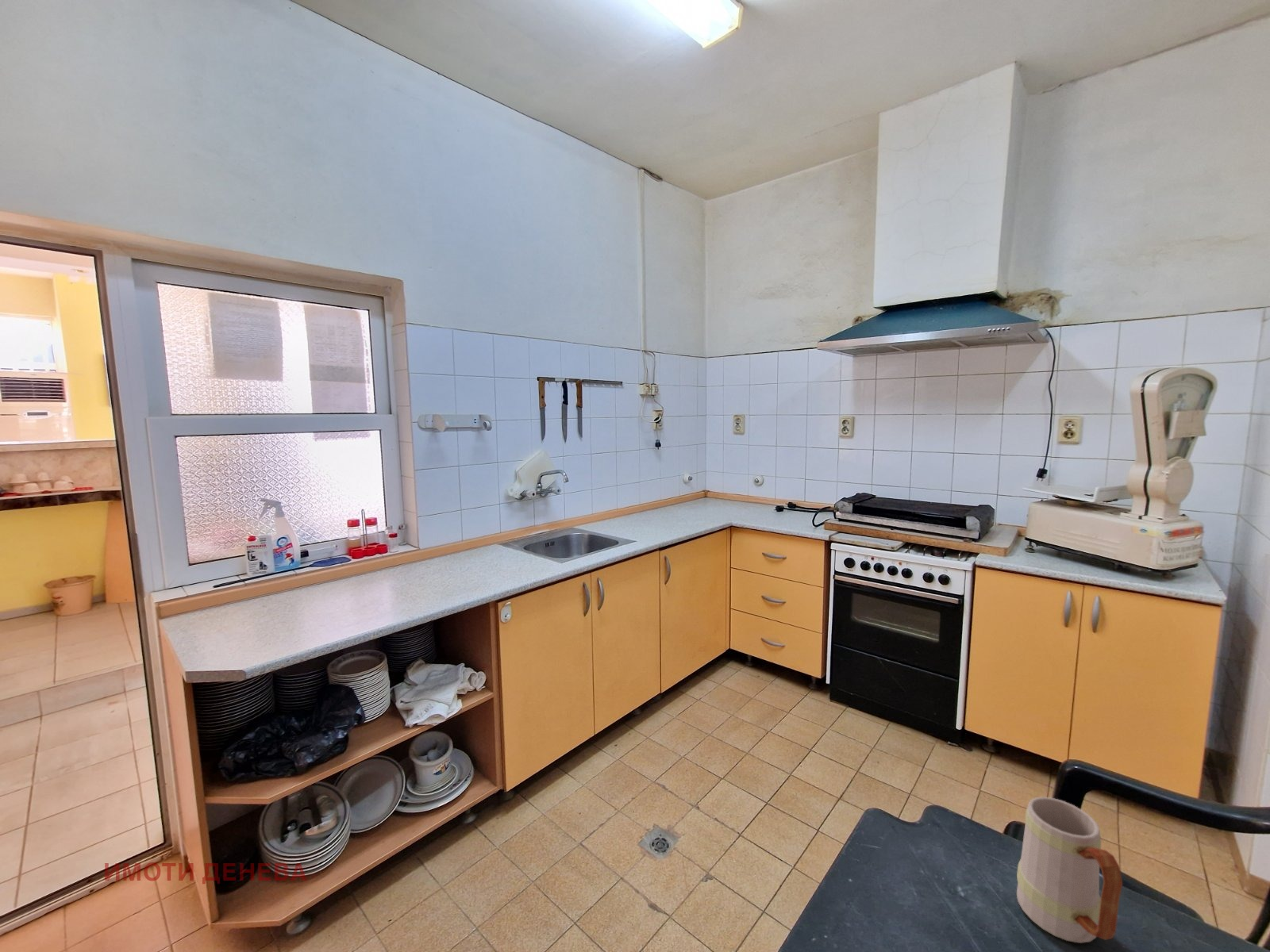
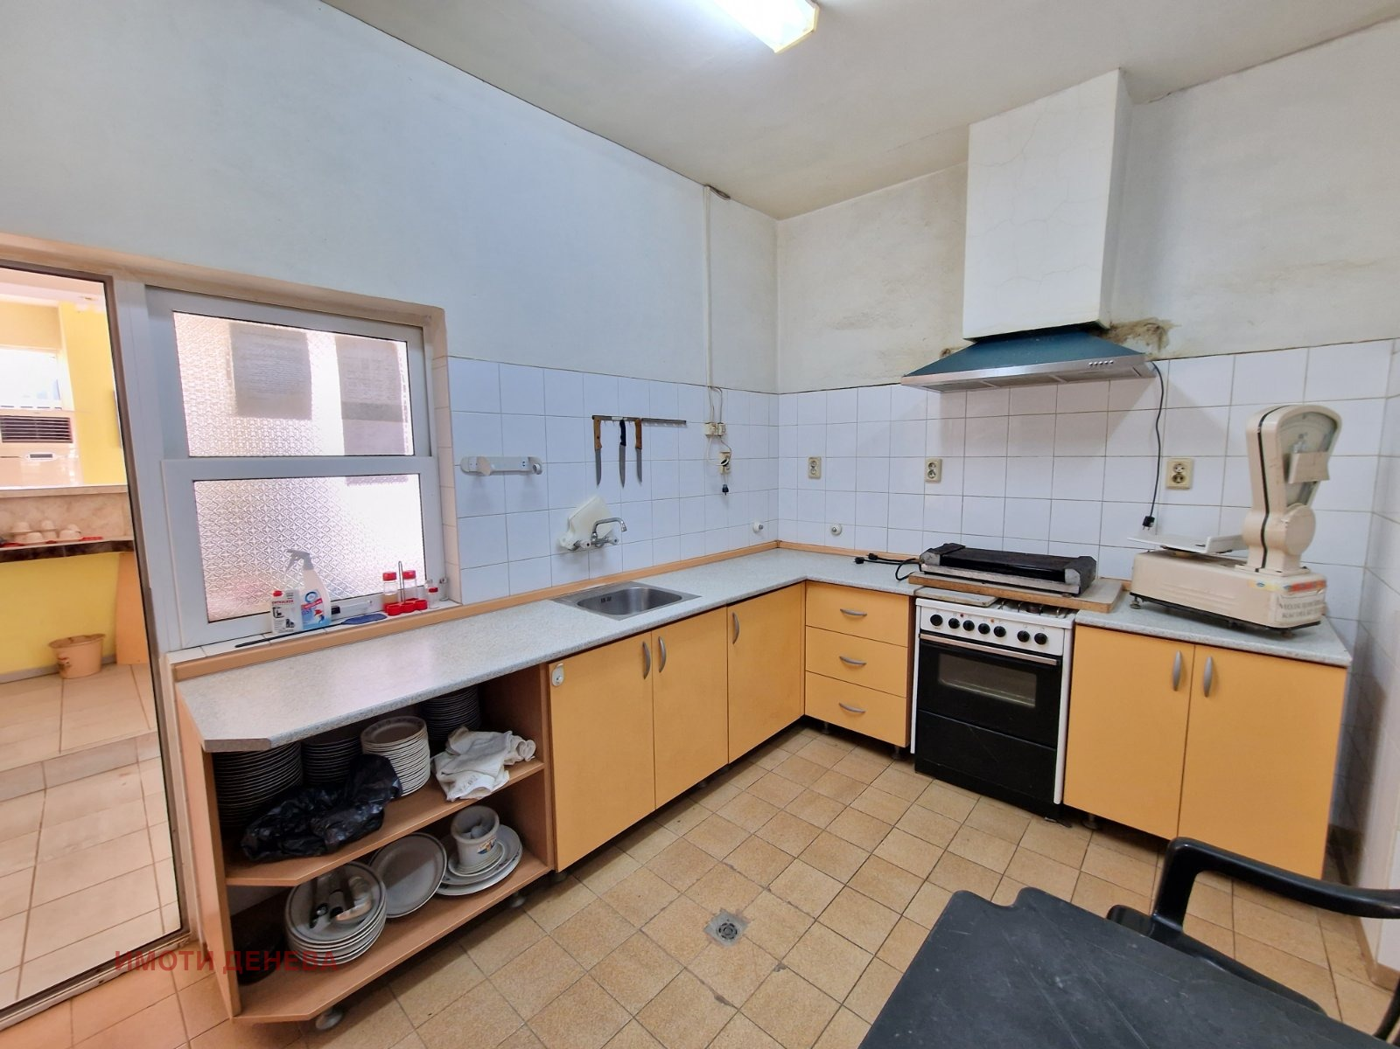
- mug [1016,797,1123,944]
